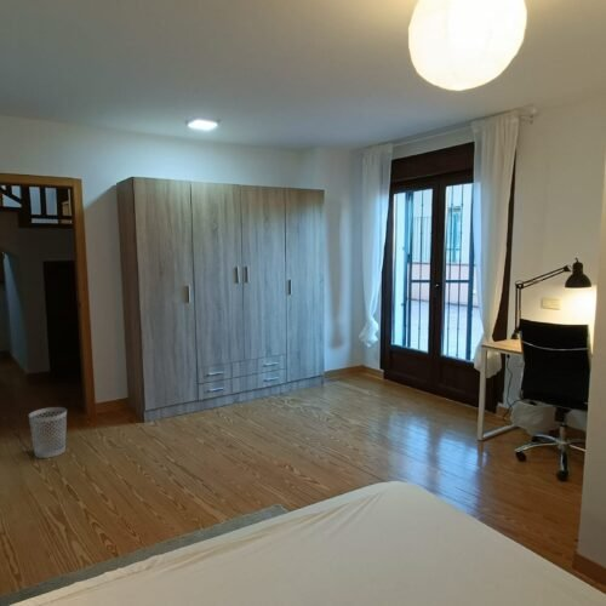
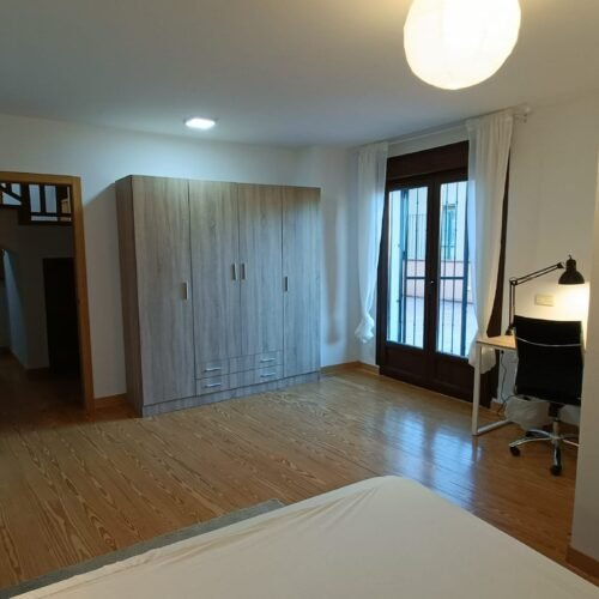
- wastebasket [28,406,68,459]
